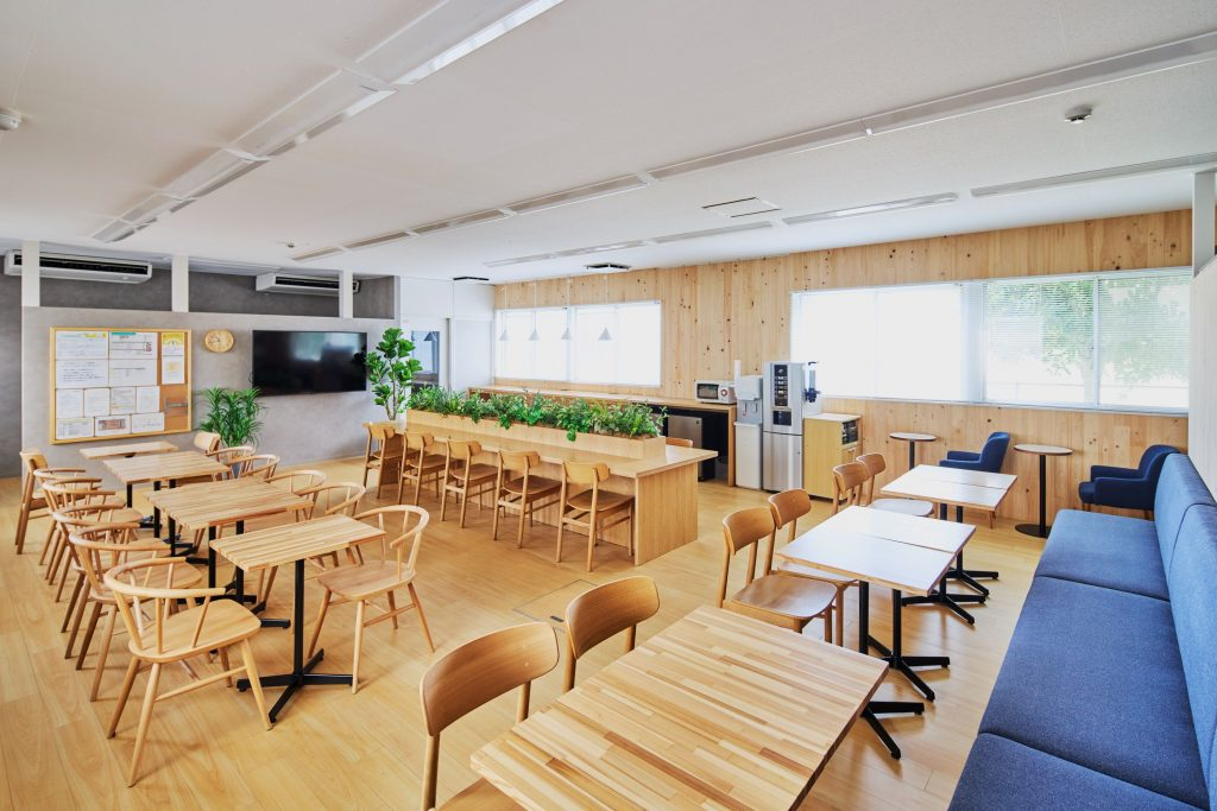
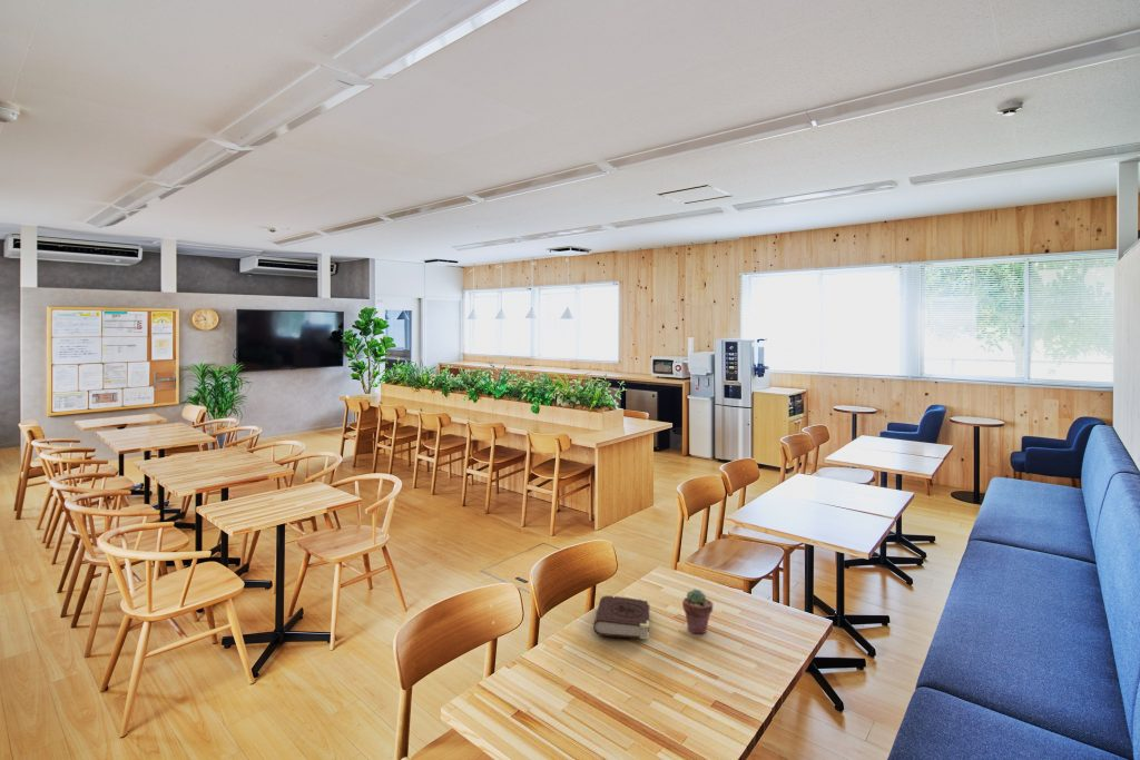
+ potted succulent [681,588,715,634]
+ book [592,594,651,640]
